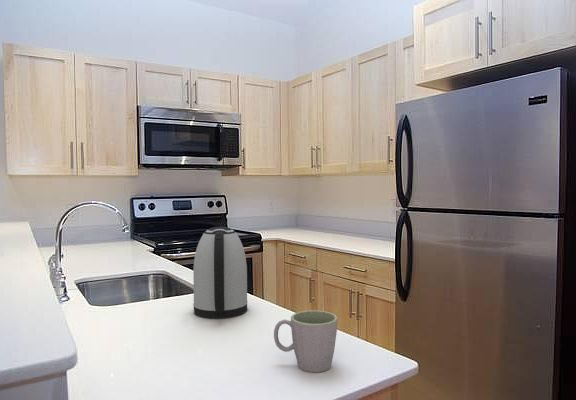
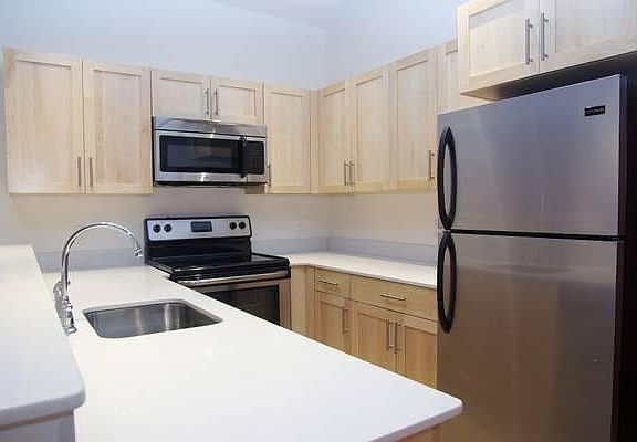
- kettle [192,226,249,319]
- mug [273,309,339,373]
